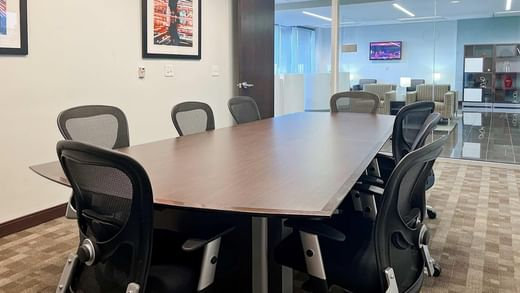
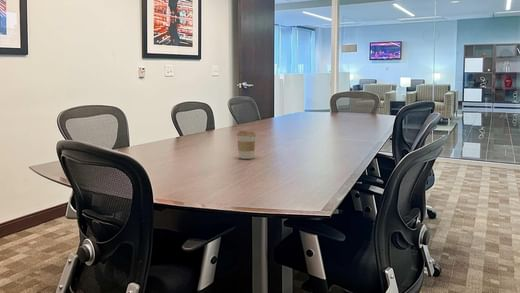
+ coffee cup [236,130,257,160]
